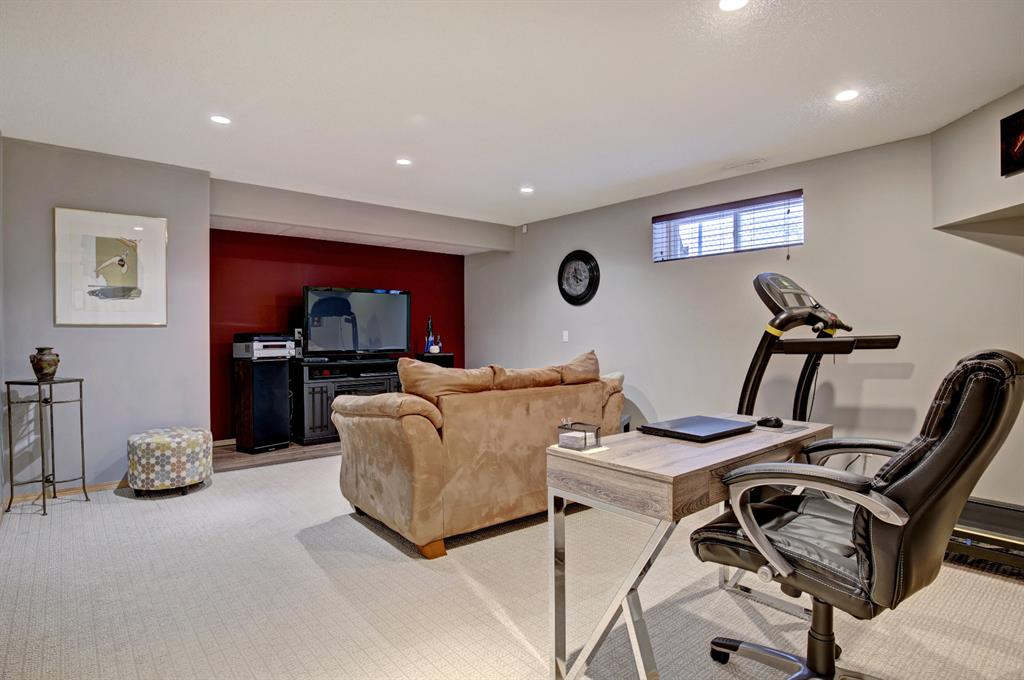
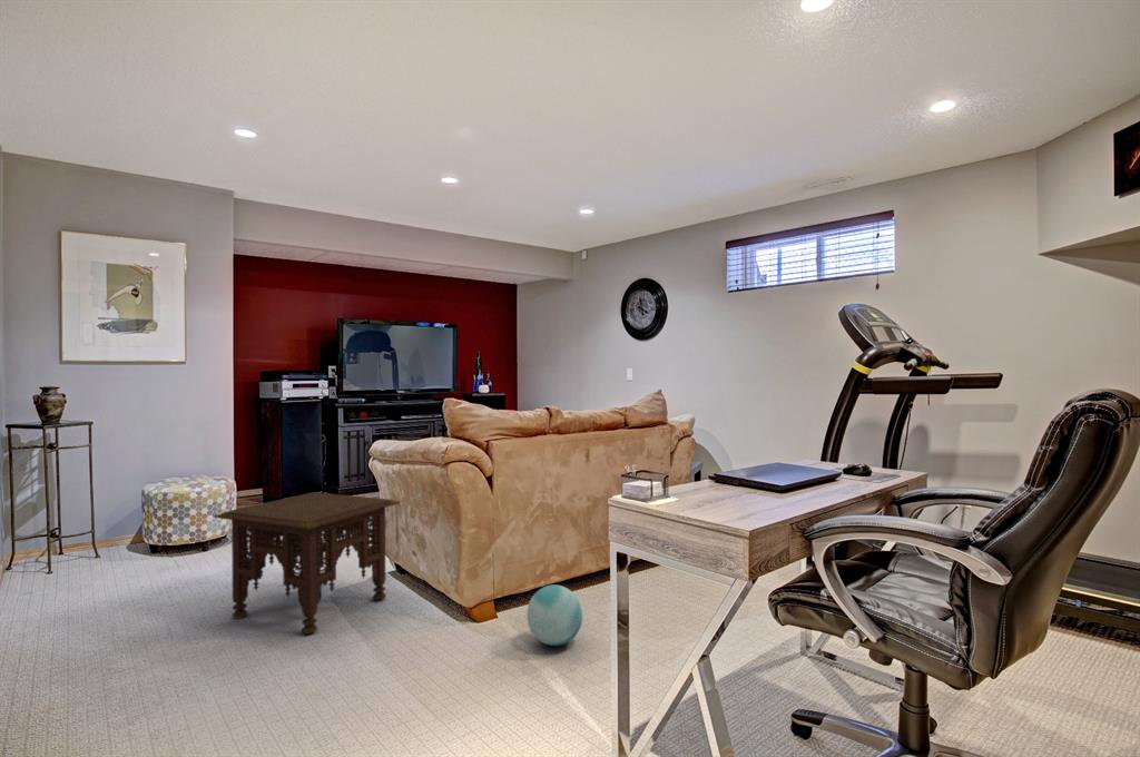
+ side table [214,491,401,636]
+ ball [525,583,583,647]
